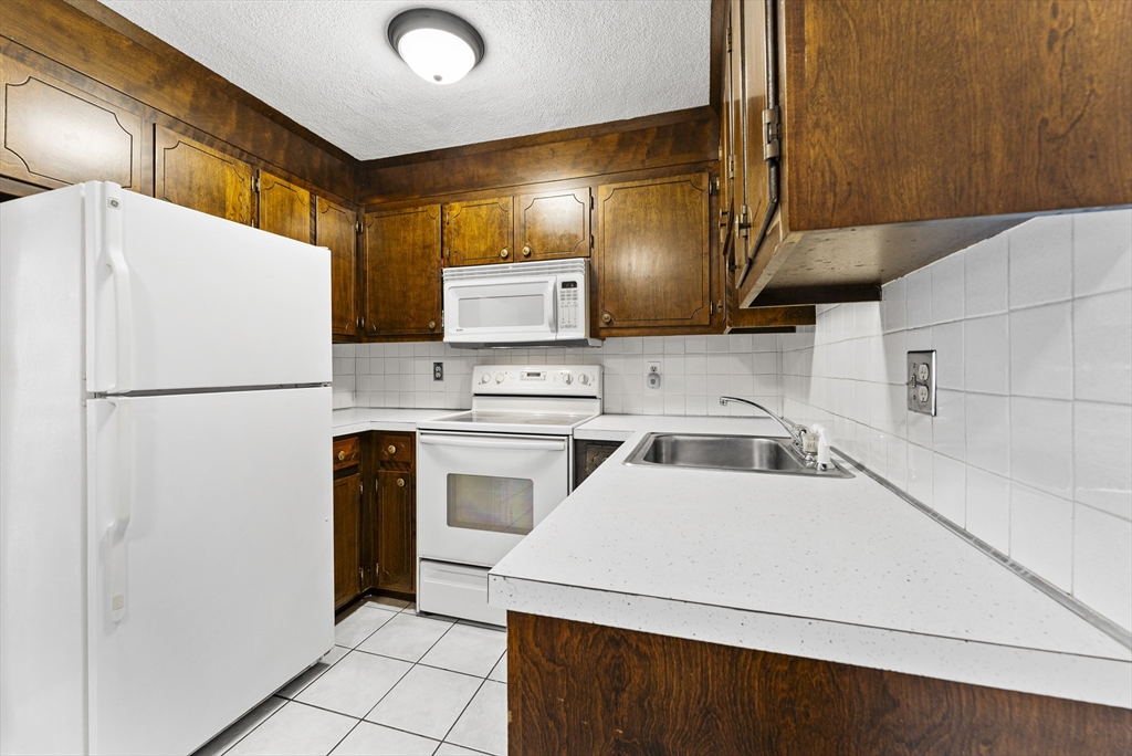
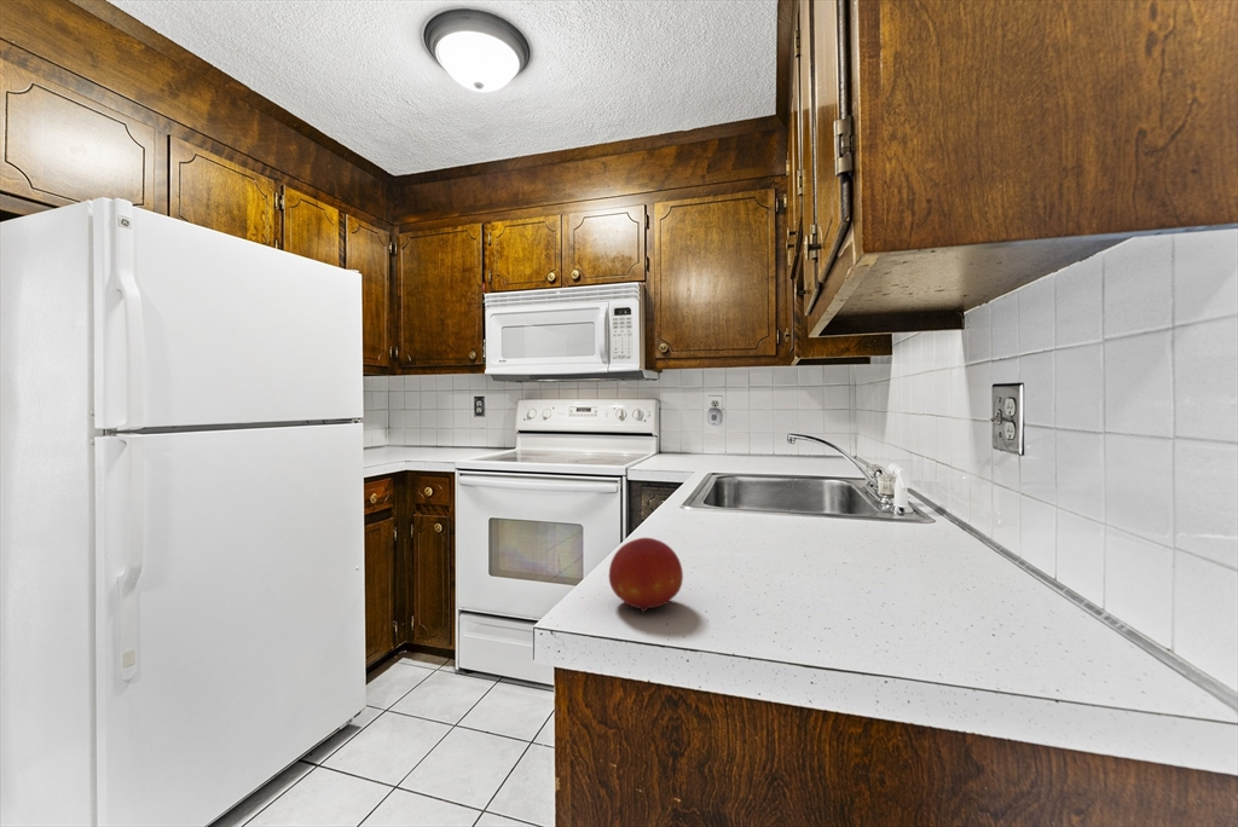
+ fruit [608,537,684,615]
